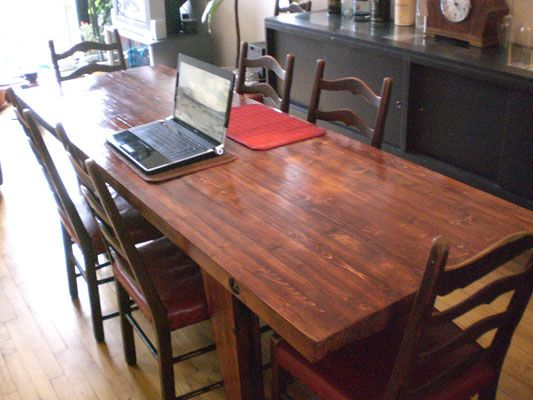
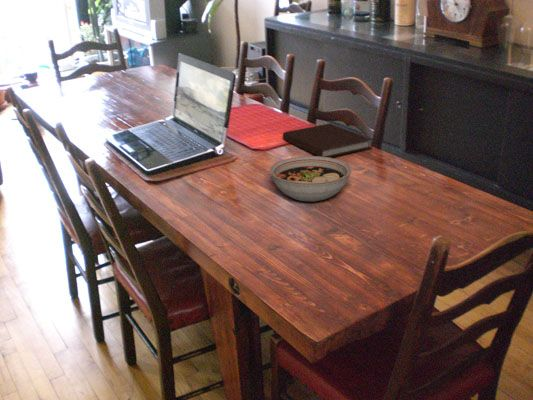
+ notebook [282,123,374,158]
+ bowl [269,155,353,203]
